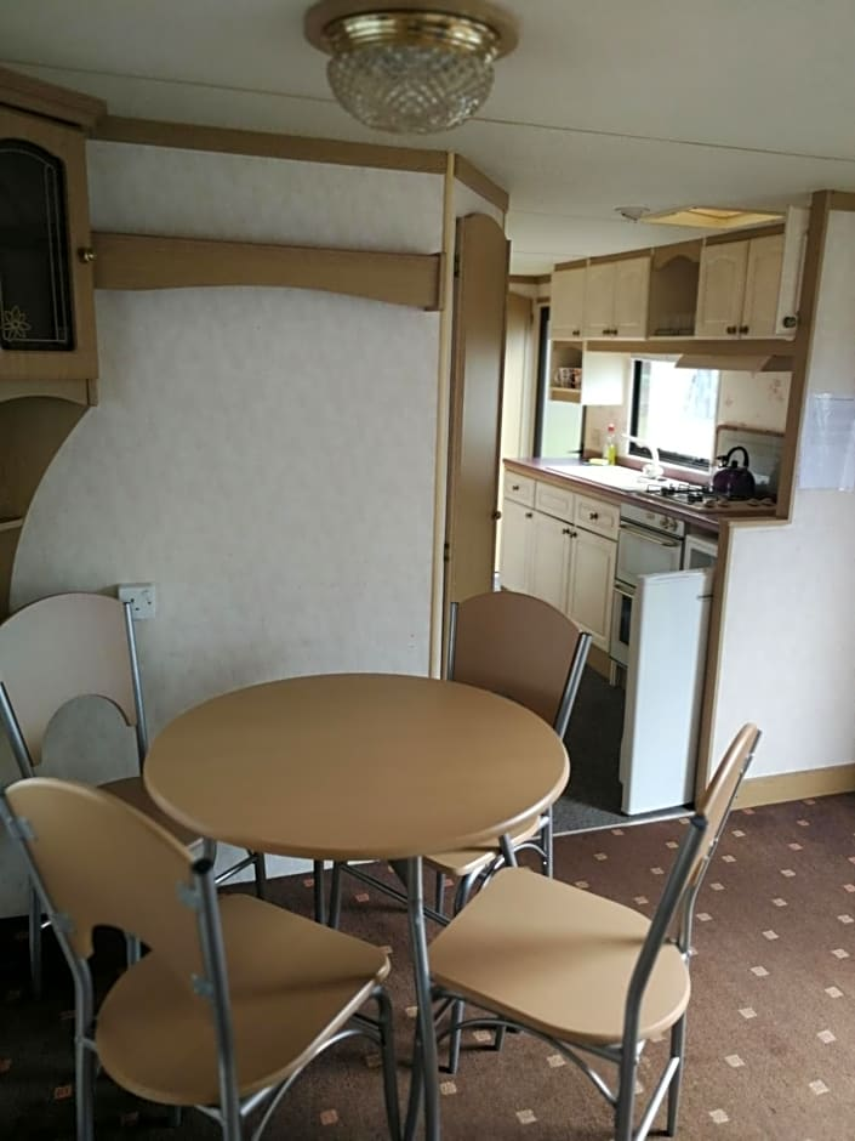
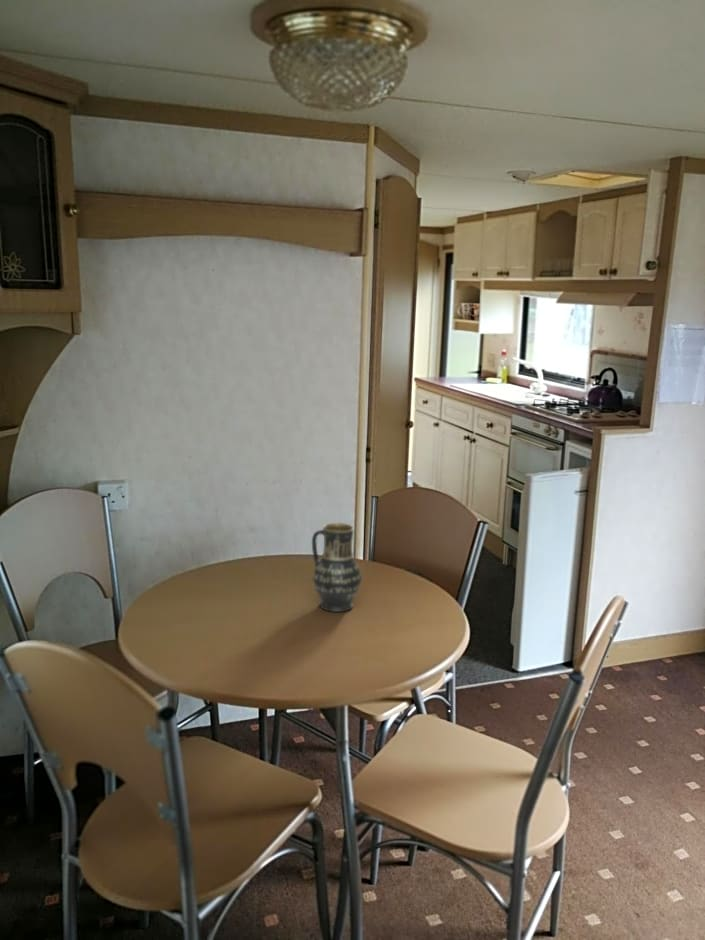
+ vase [311,522,363,613]
